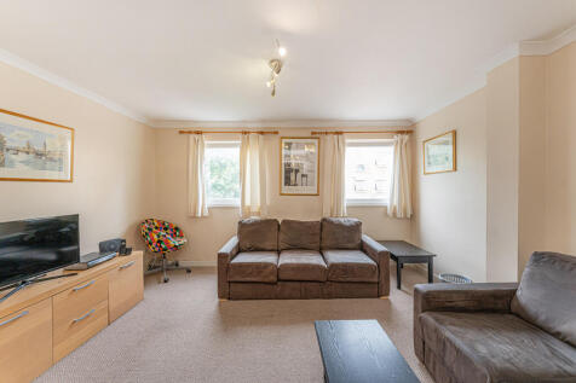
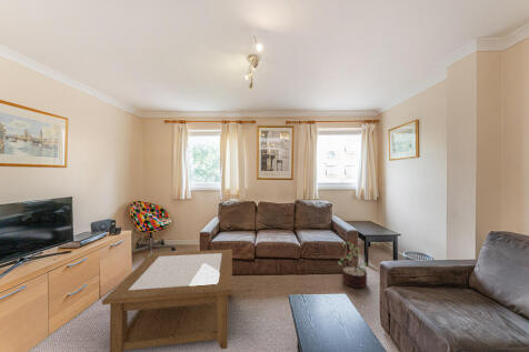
+ coffee table [101,249,233,352]
+ decorative plant [336,240,369,289]
